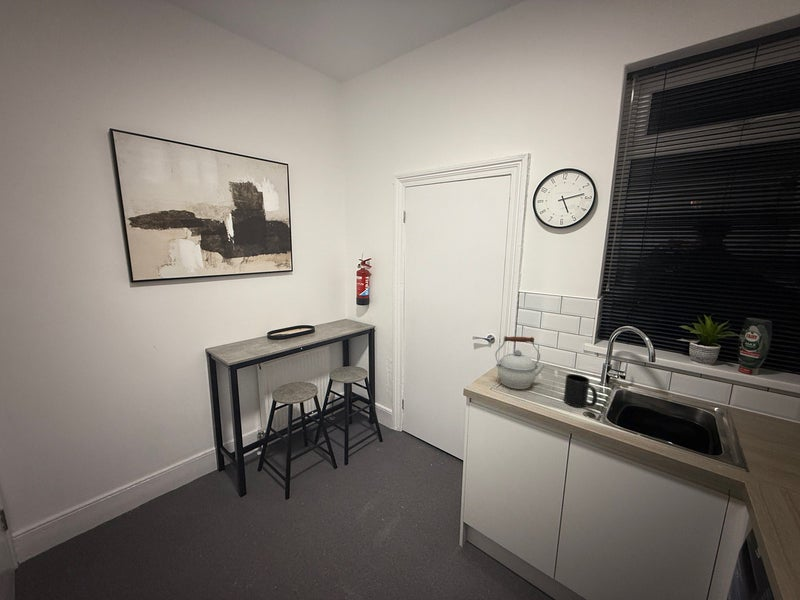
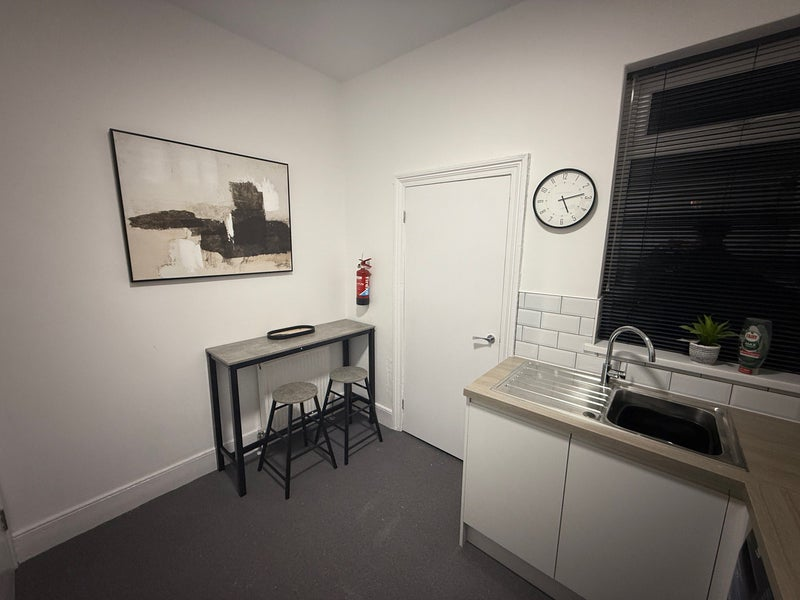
- kettle [494,335,546,390]
- mug [563,373,598,408]
